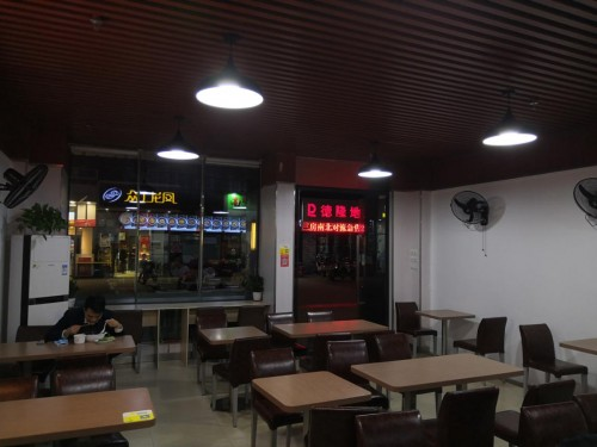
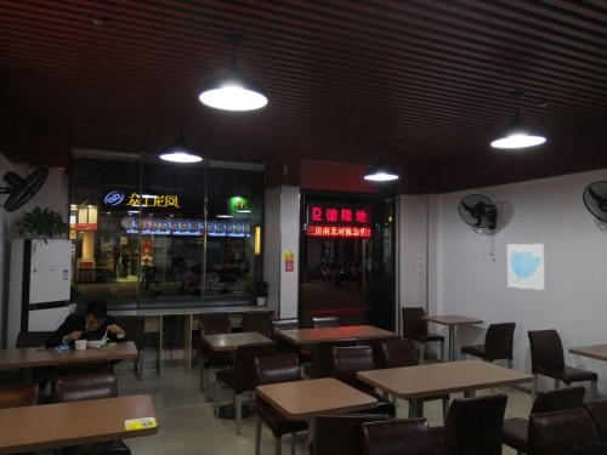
+ wall art [506,243,546,291]
